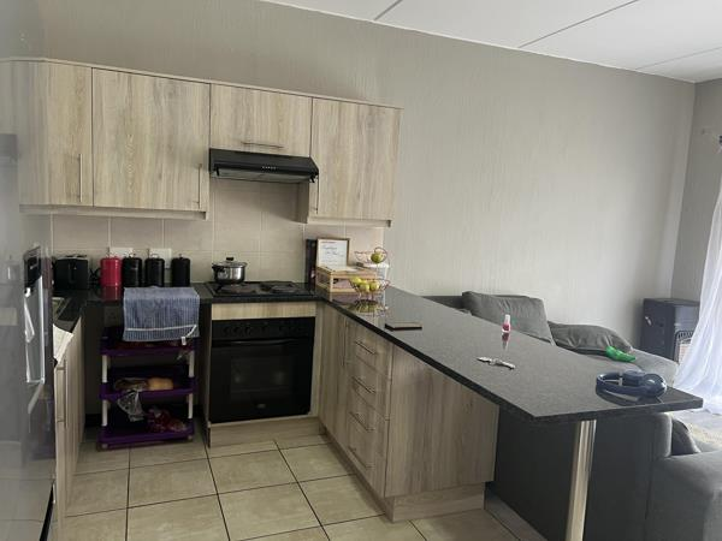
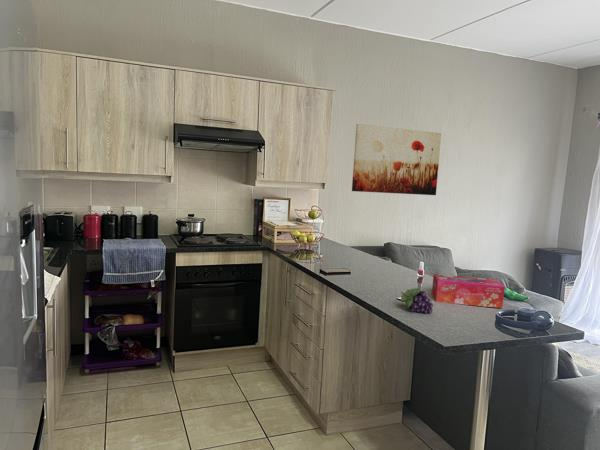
+ wall art [351,123,442,196]
+ tissue box [431,273,506,309]
+ fruit [399,286,434,314]
